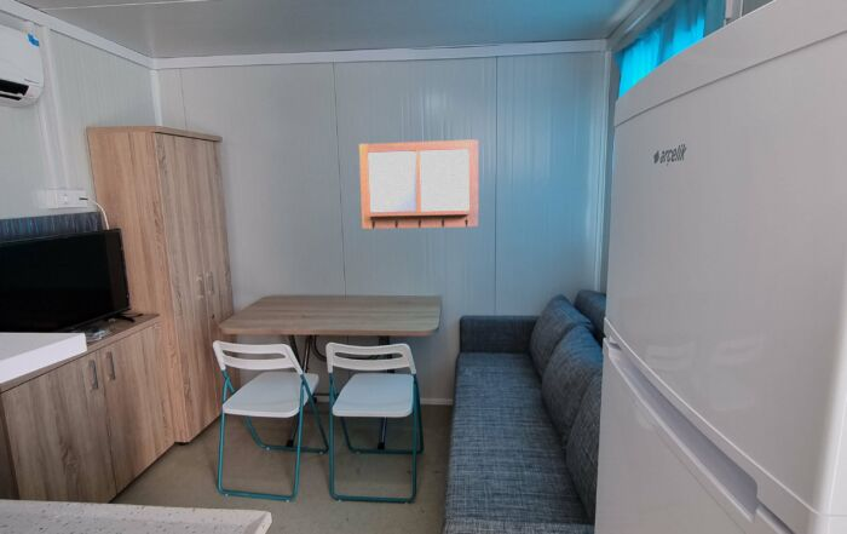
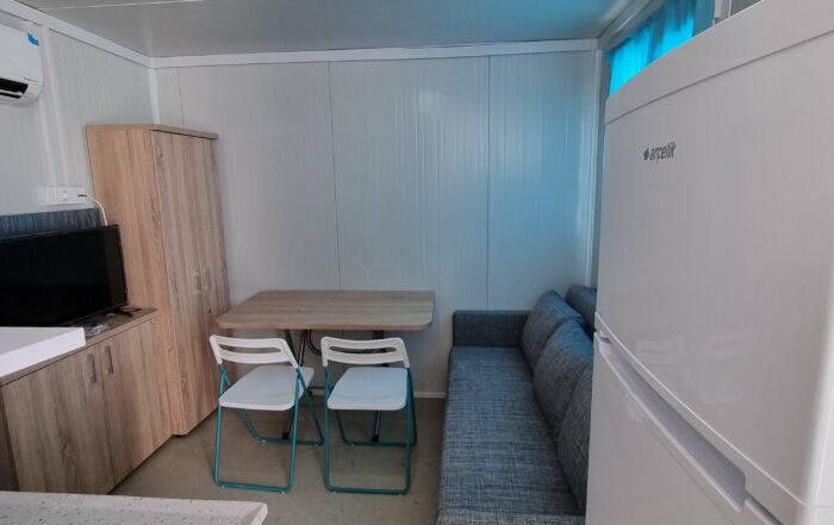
- writing board [358,138,479,230]
